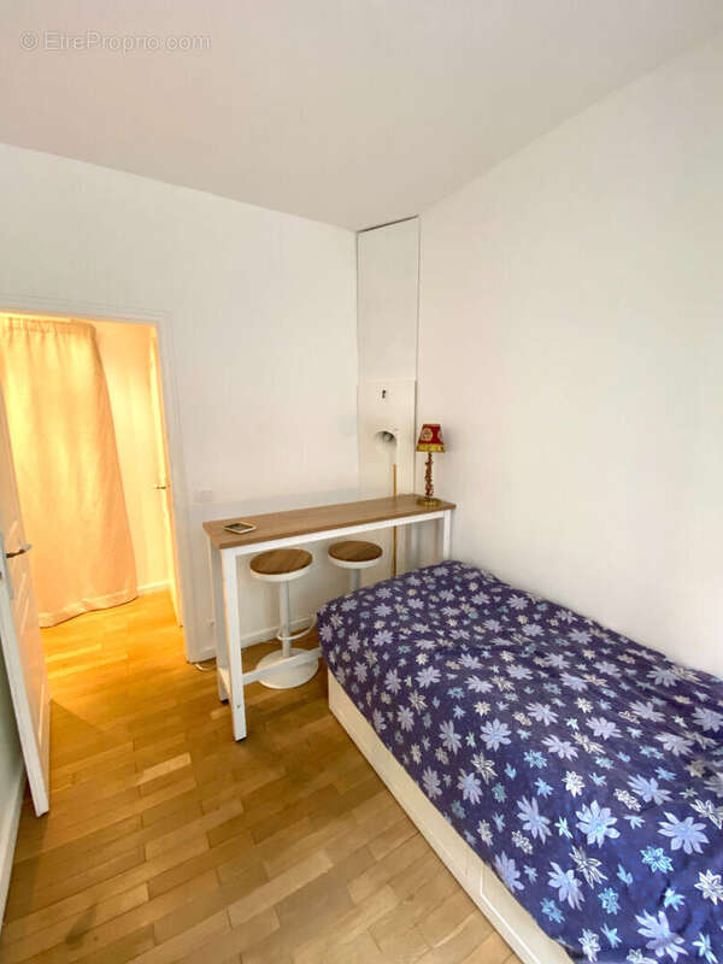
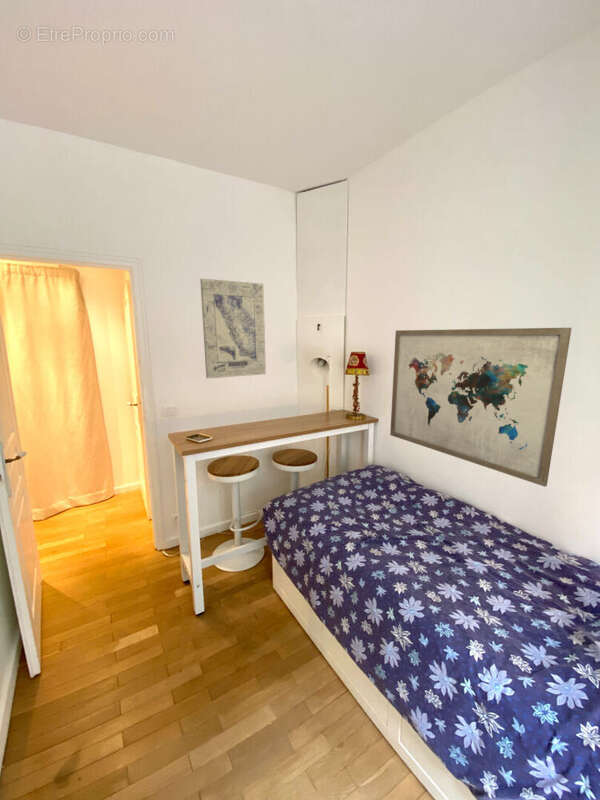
+ wall art [199,278,267,379]
+ wall art [389,327,573,488]
